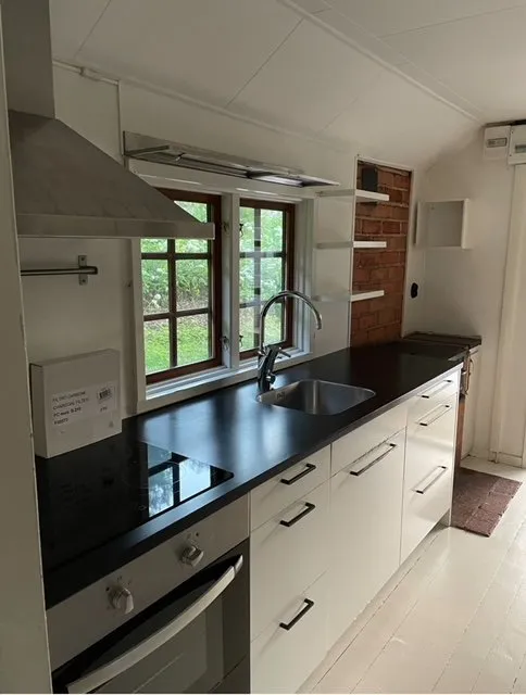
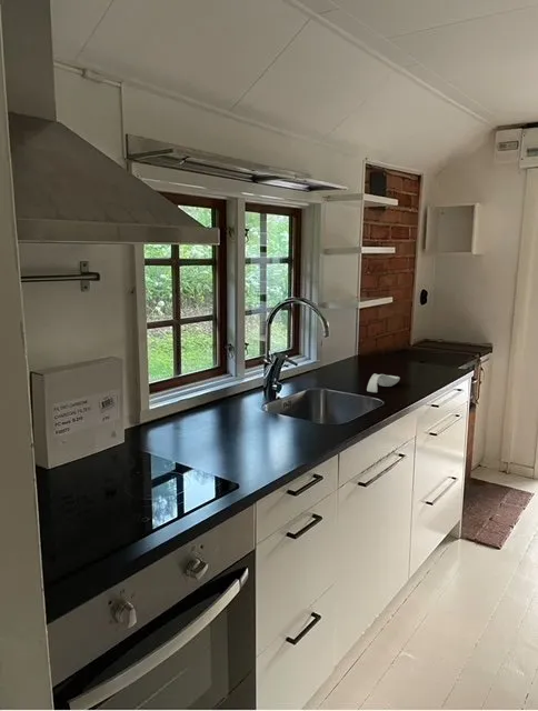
+ spoon rest [366,372,401,393]
